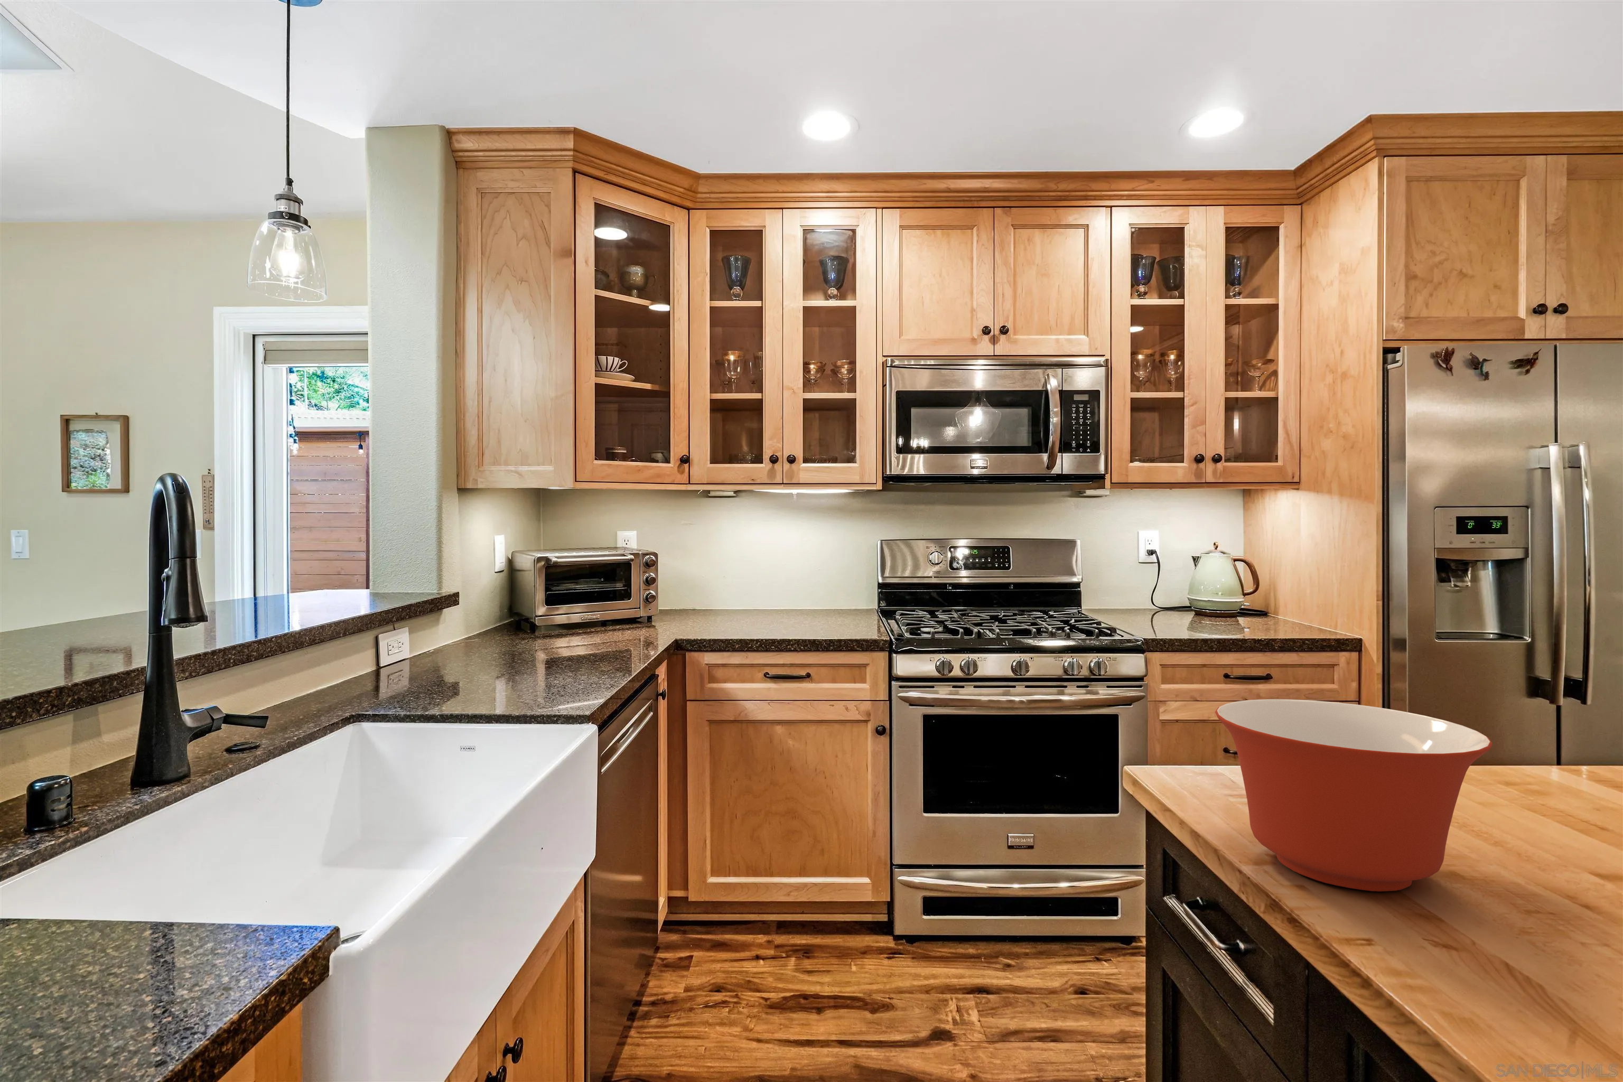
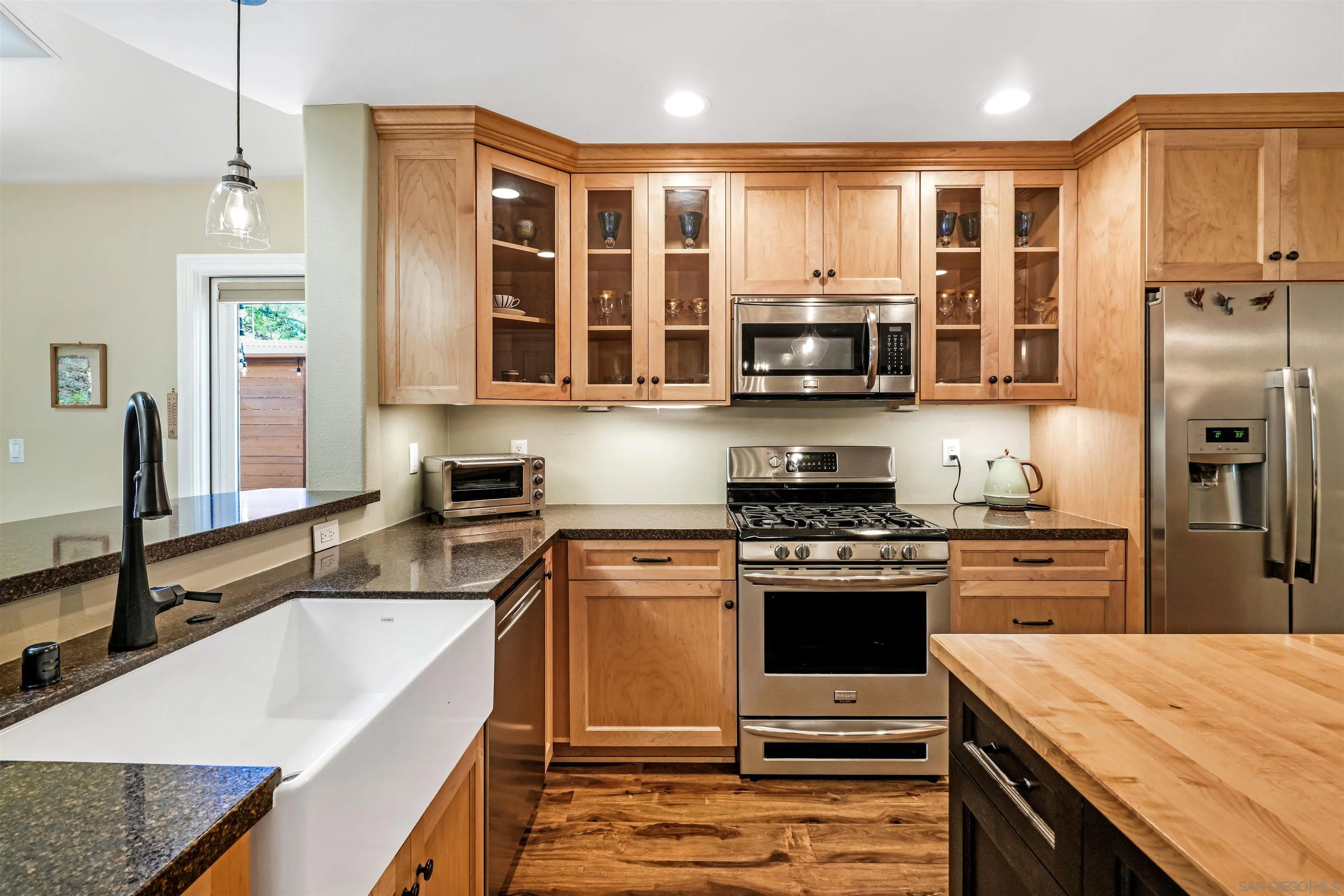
- mixing bowl [1215,699,1493,892]
